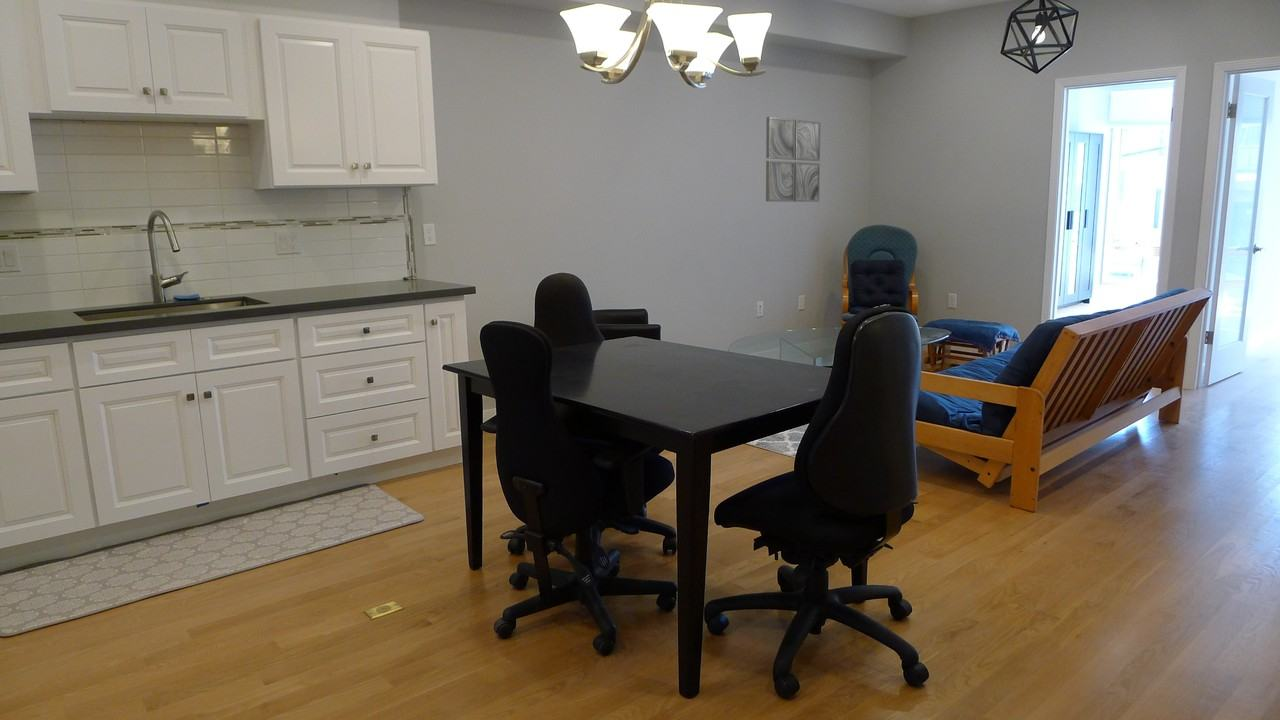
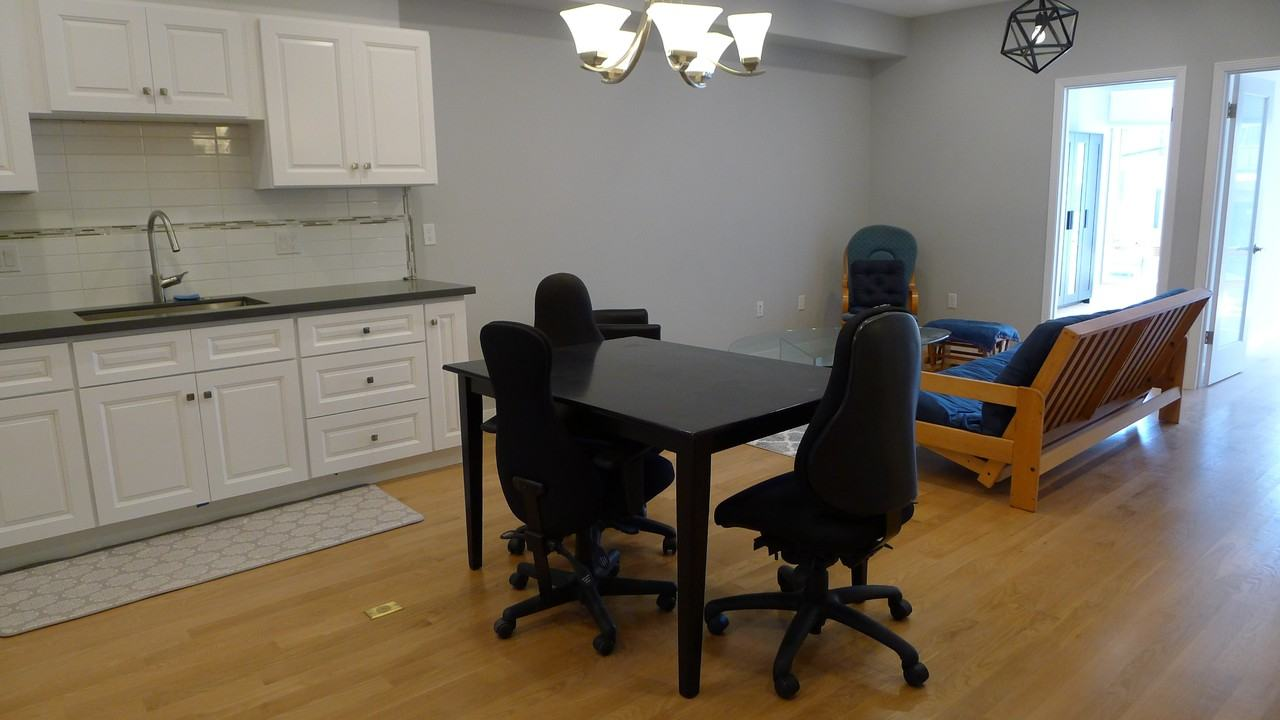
- wall art [765,116,822,203]
